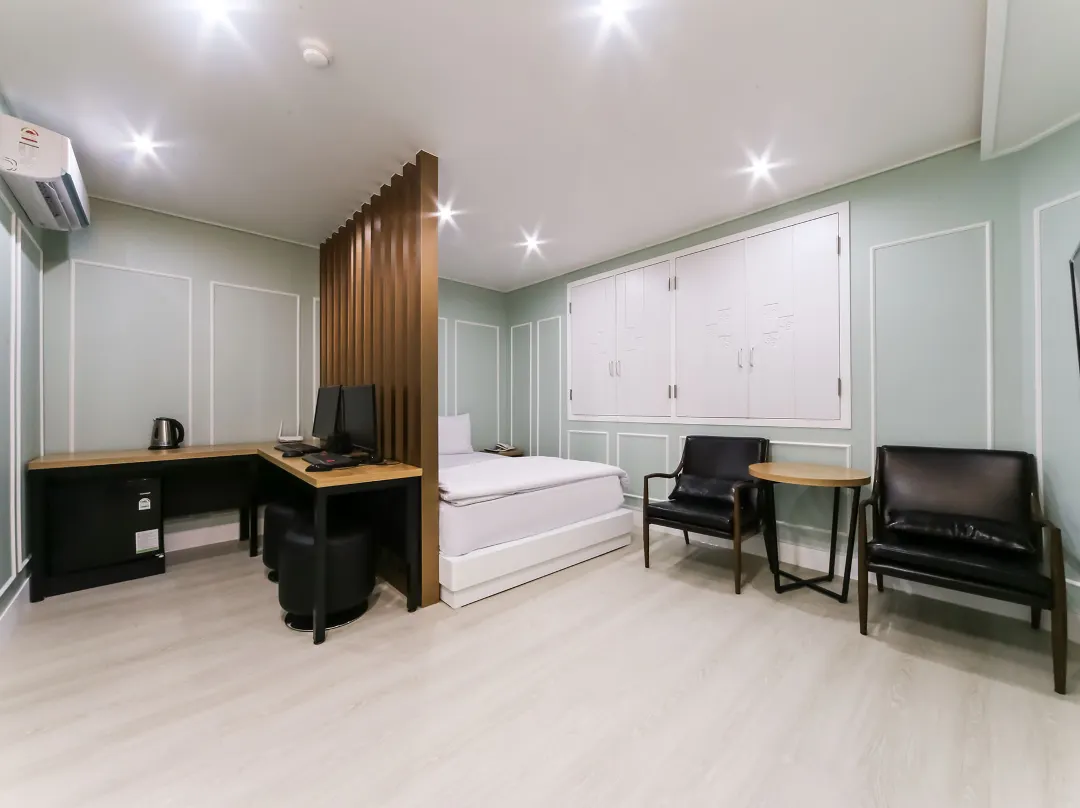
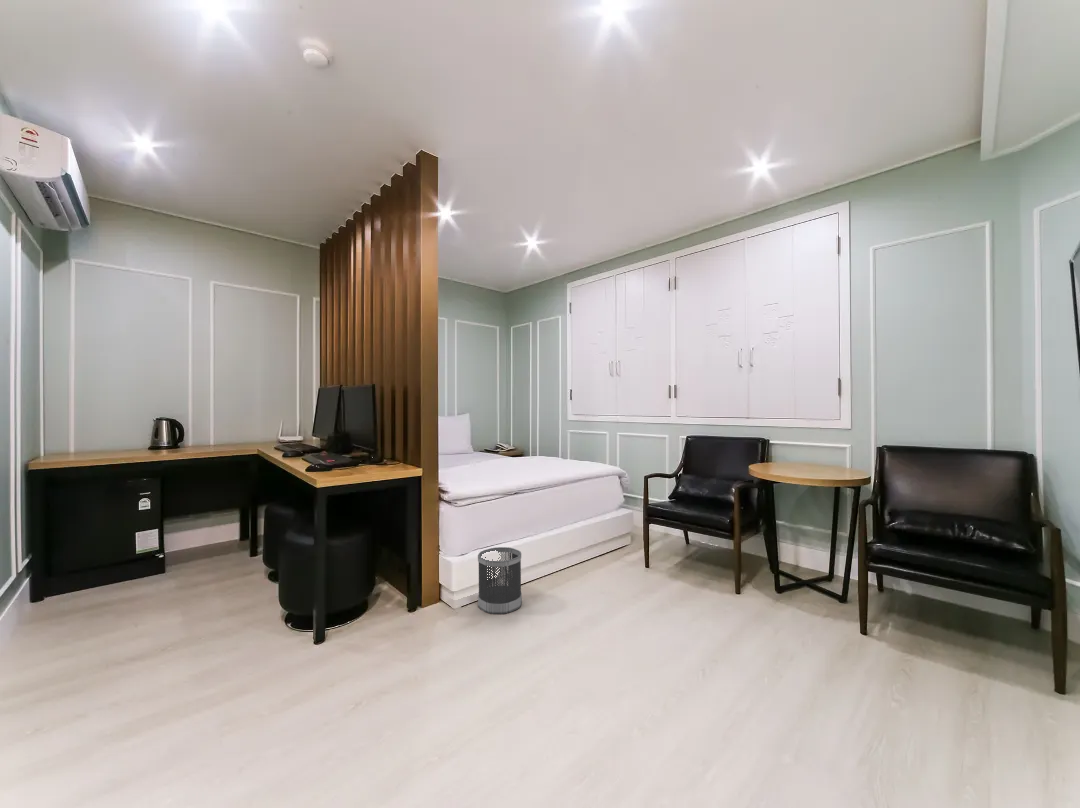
+ wastebasket [477,546,523,615]
